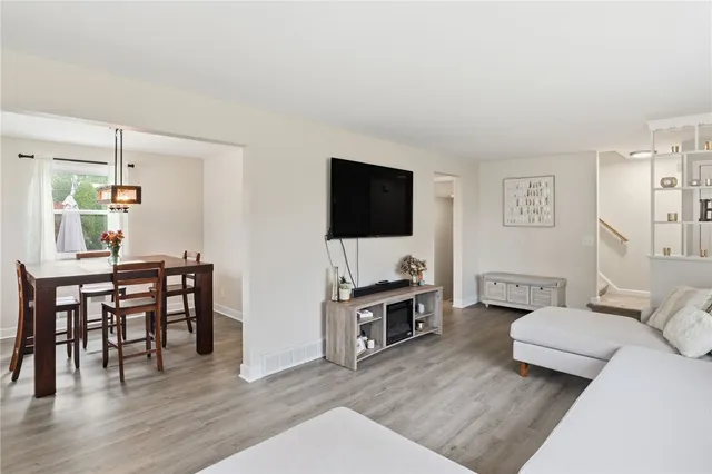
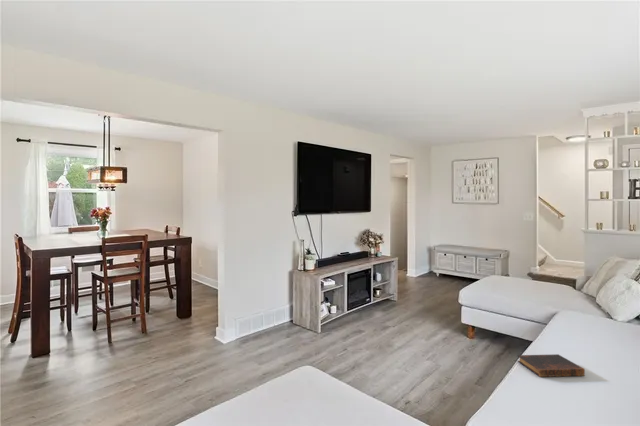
+ book [517,353,586,378]
